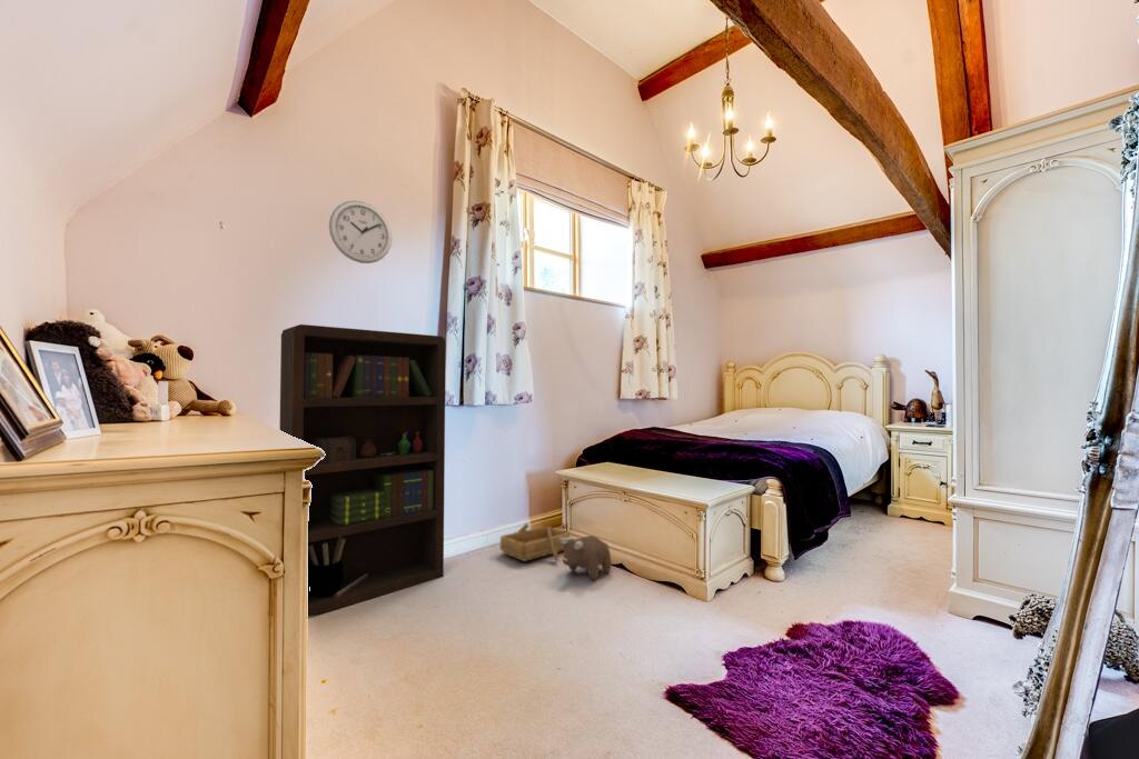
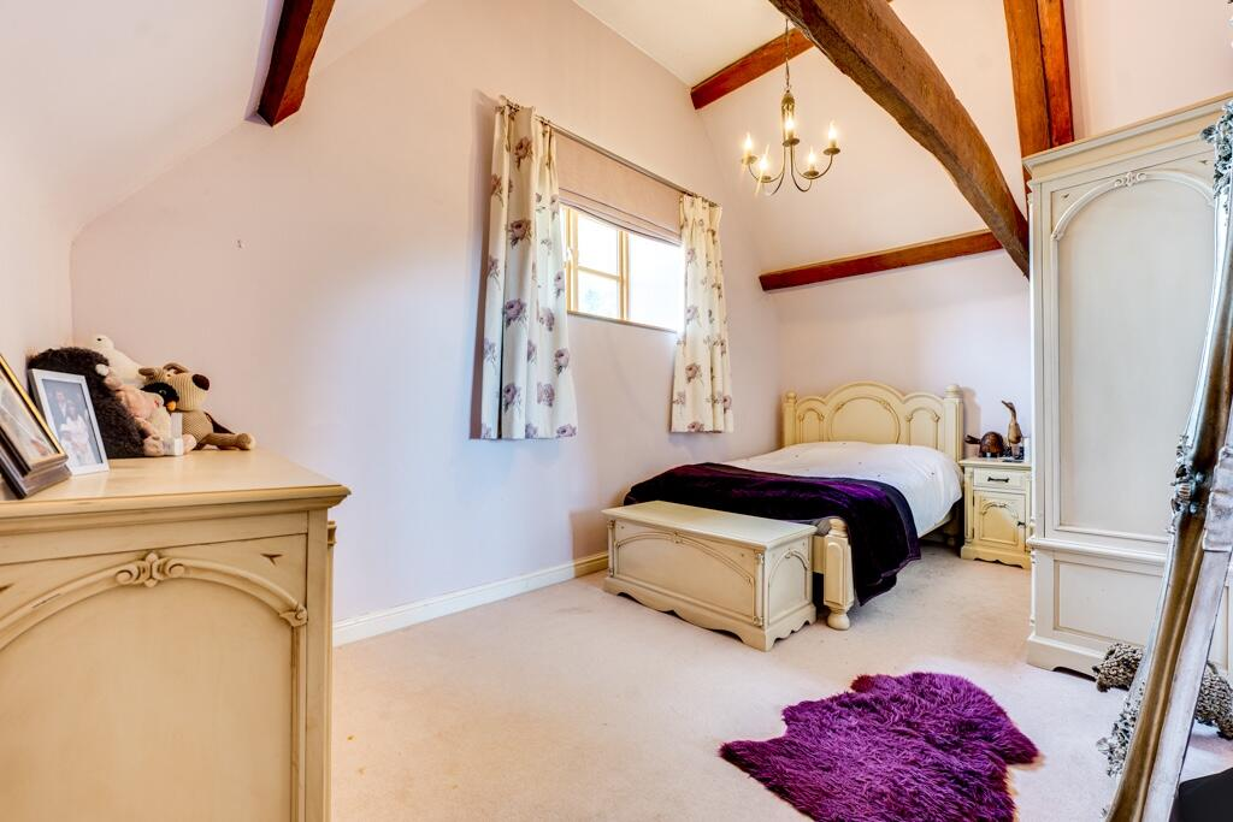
- bookcase [278,323,447,618]
- wooden boat [499,522,571,562]
- plush toy [559,535,612,581]
- wall clock [328,199,393,264]
